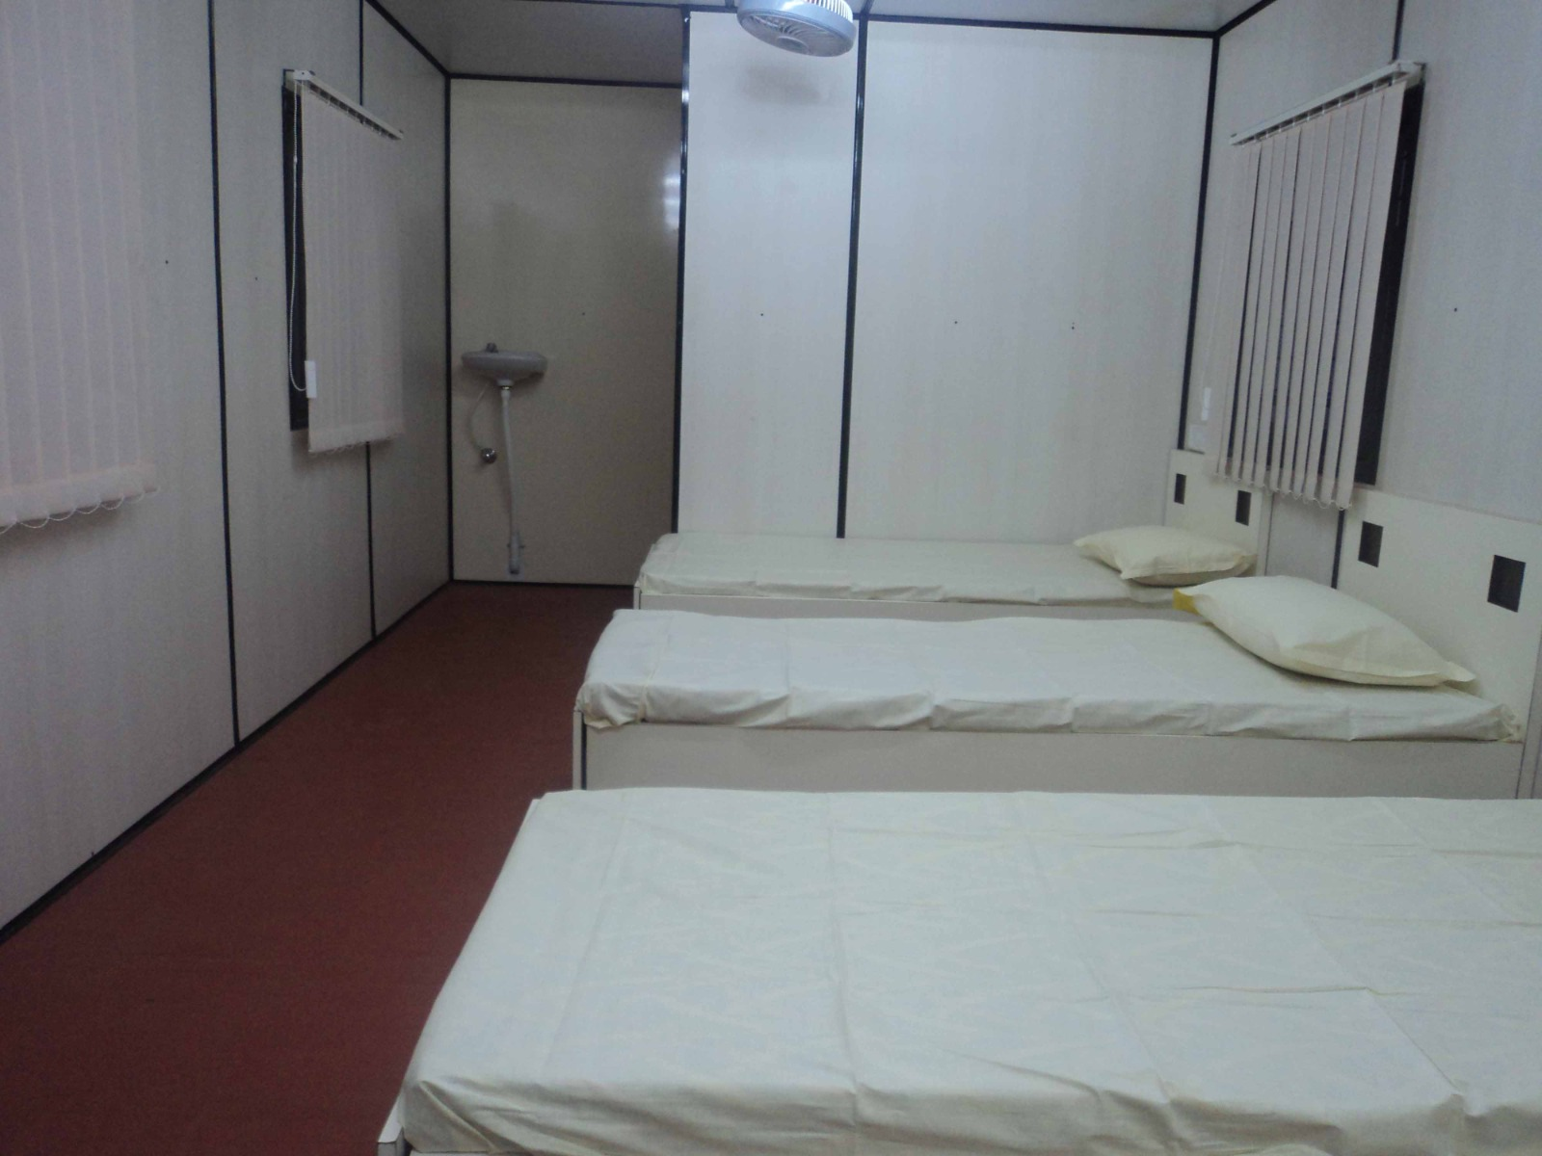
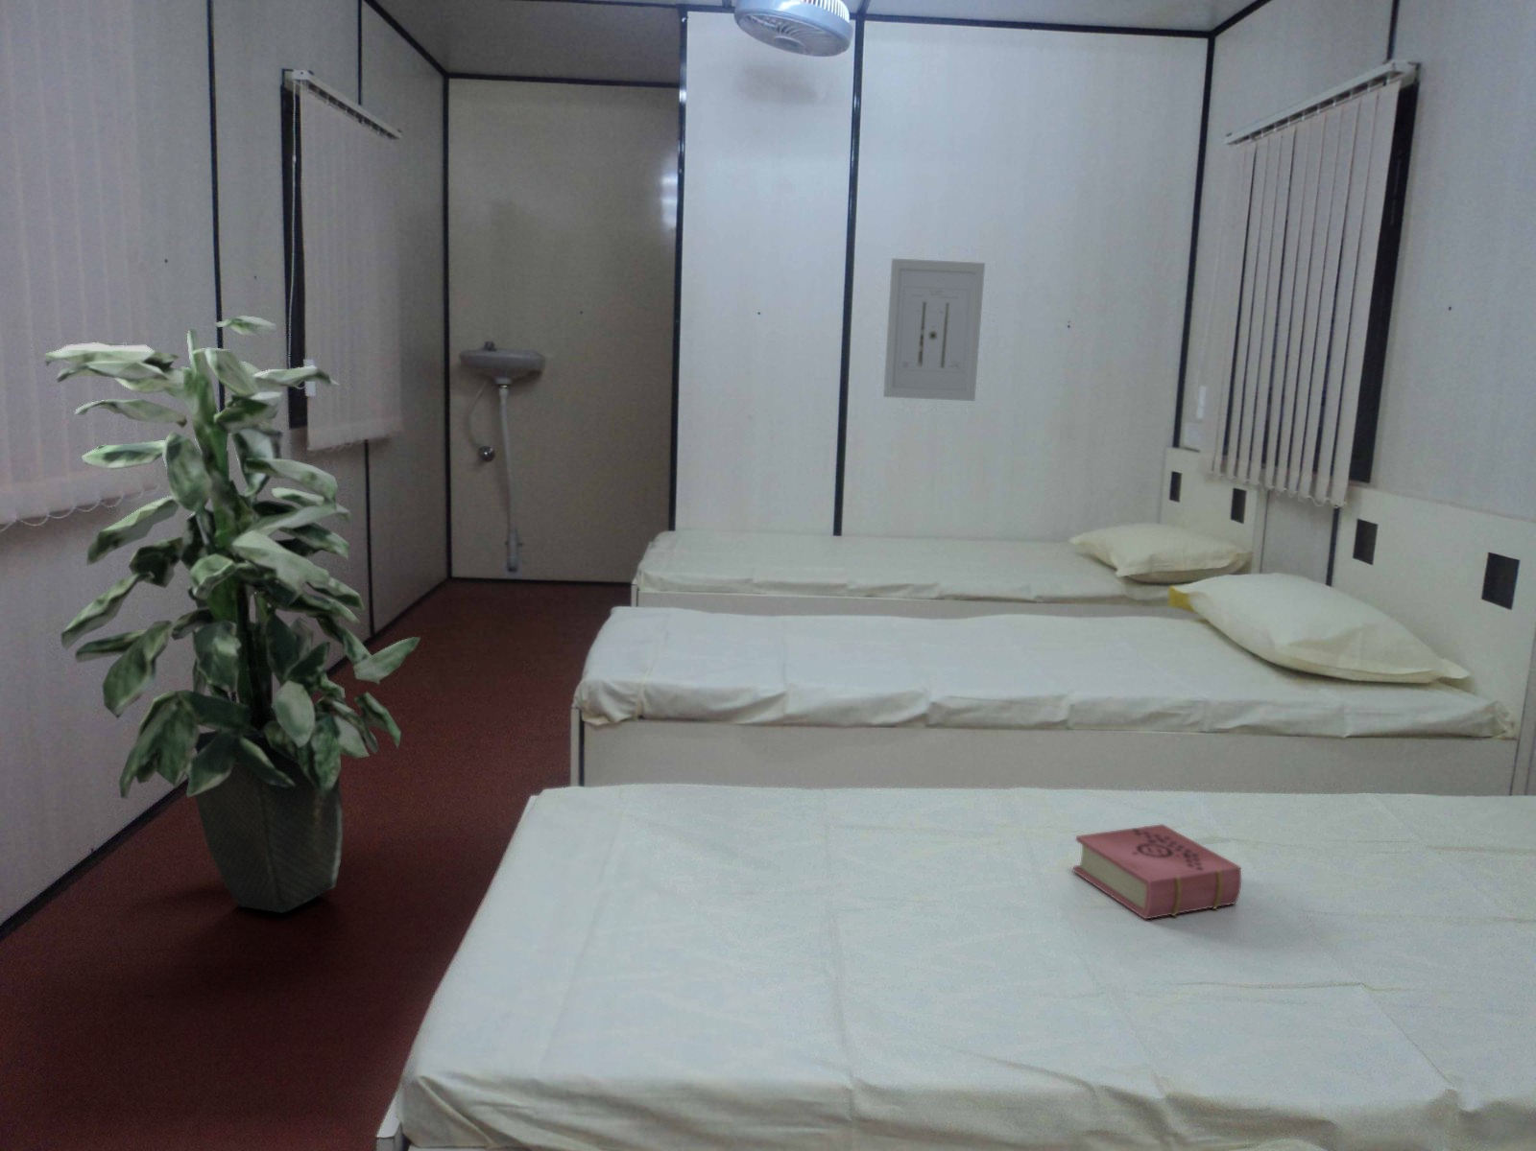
+ wall art [882,258,986,401]
+ book [1073,823,1242,920]
+ indoor plant [45,314,421,914]
